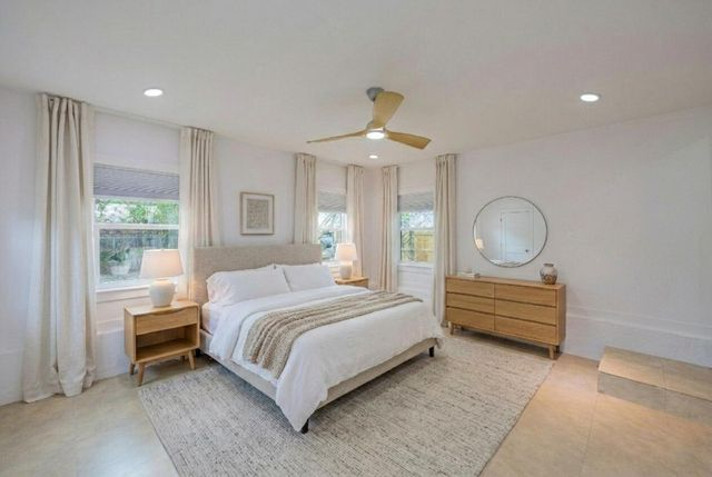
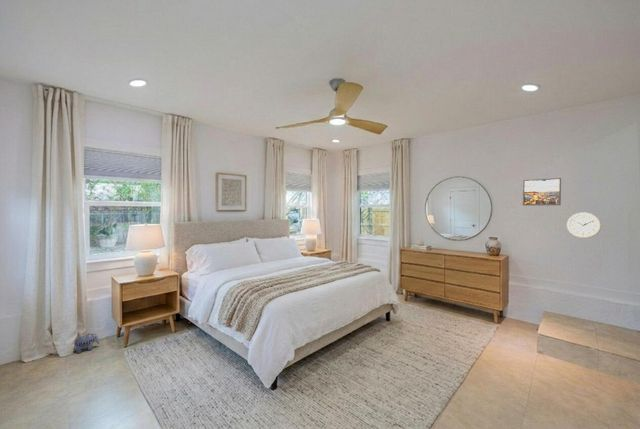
+ plush toy [72,332,101,354]
+ wall clock [566,211,602,239]
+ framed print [522,177,562,207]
